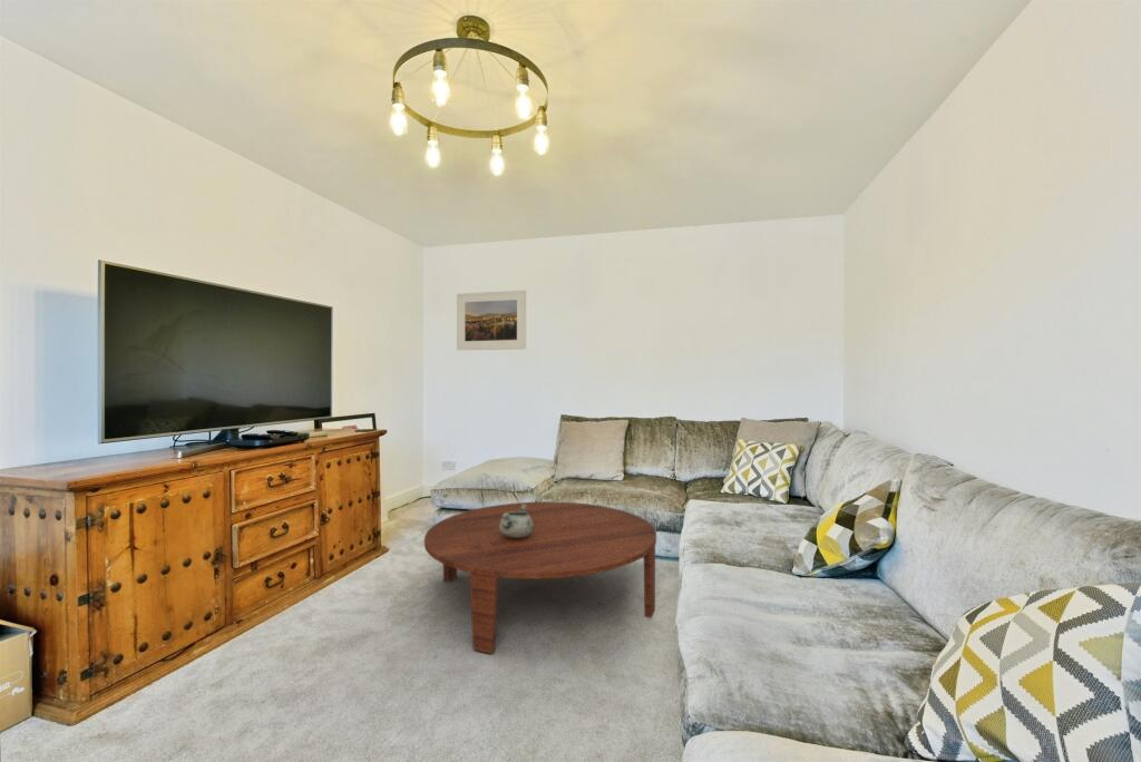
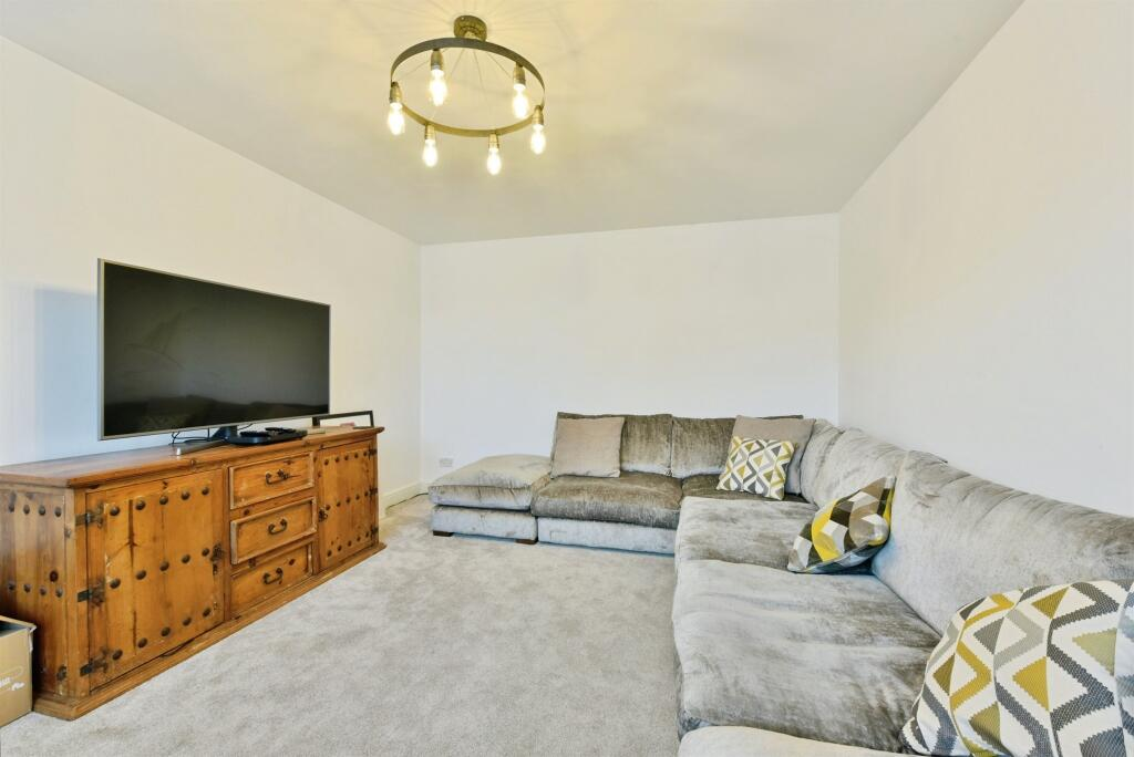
- coffee table [423,500,657,655]
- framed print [456,290,527,351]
- decorative bowl [499,505,534,538]
